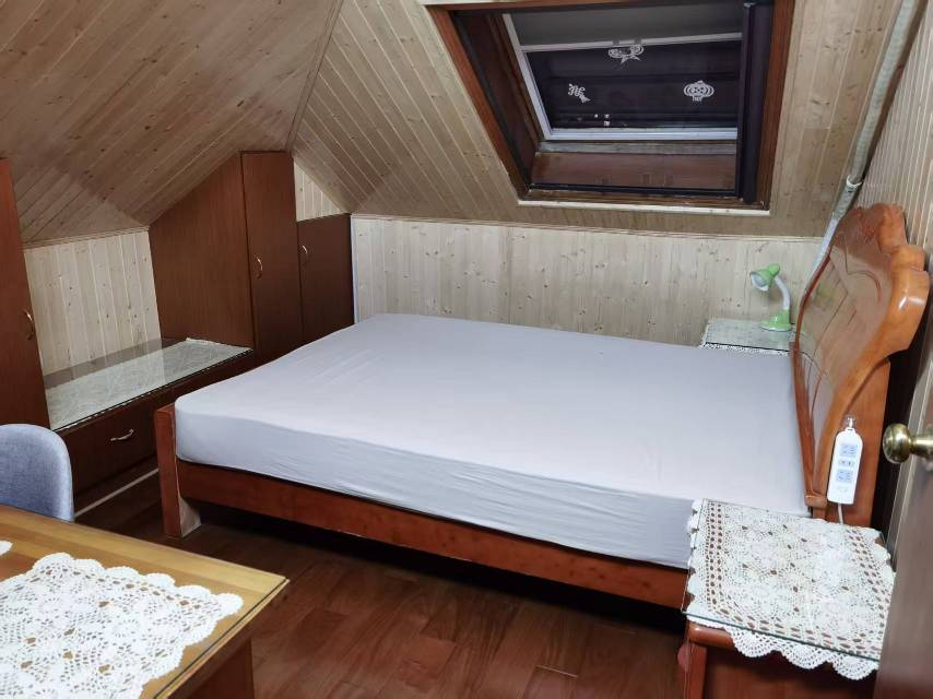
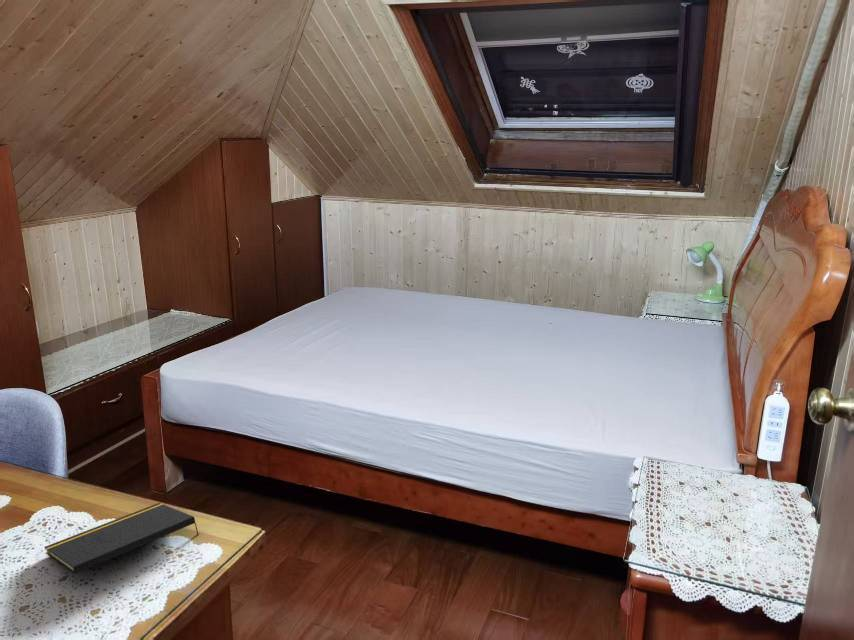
+ notepad [44,502,200,575]
